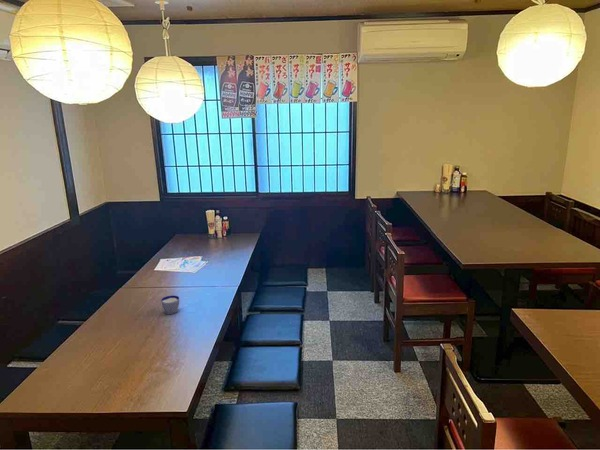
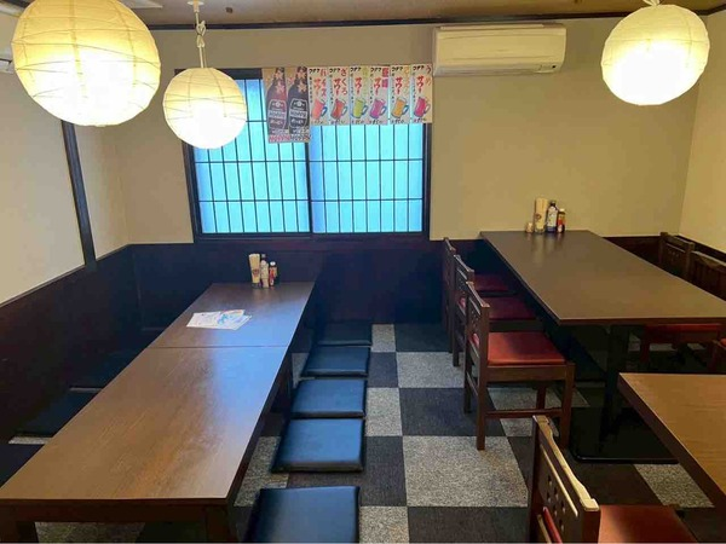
- cup [160,295,180,315]
